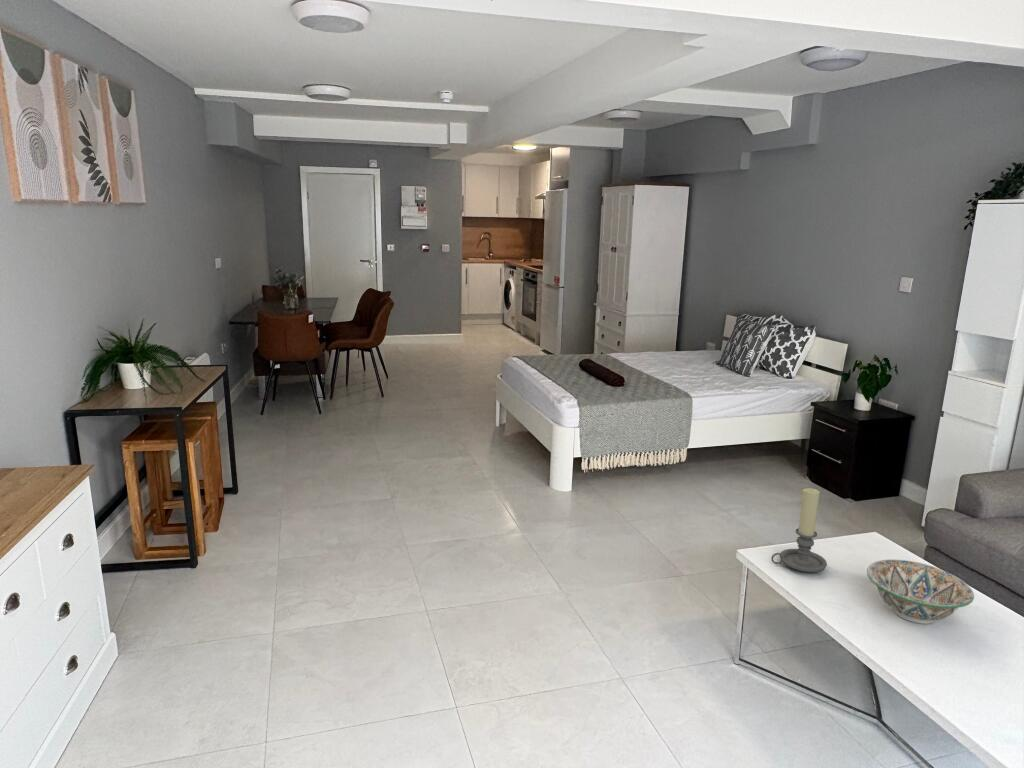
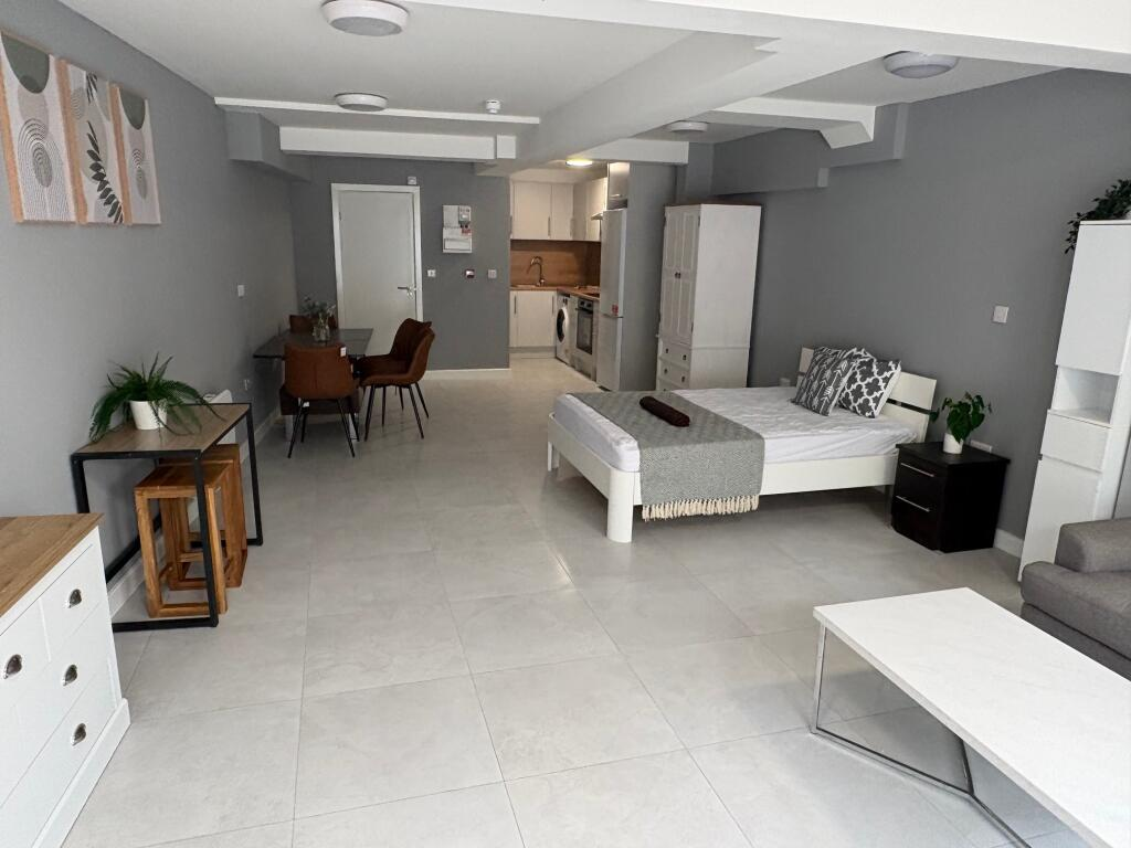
- decorative bowl [866,559,975,625]
- candle holder [770,487,828,573]
